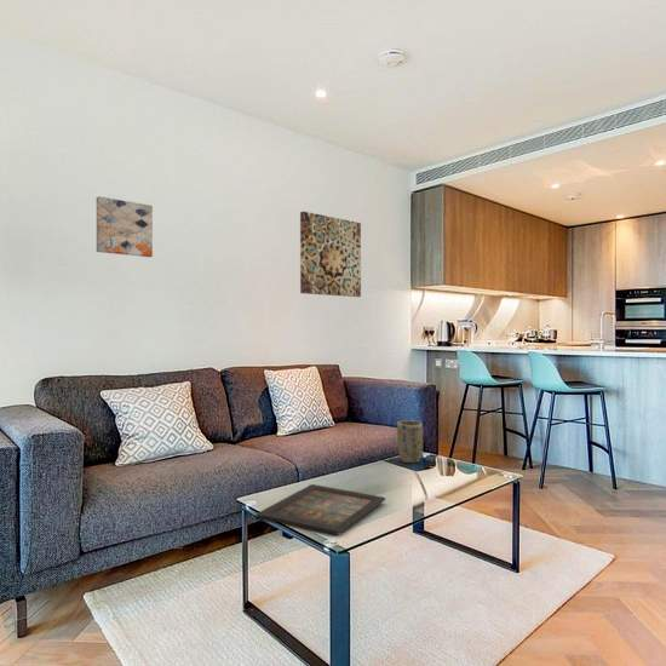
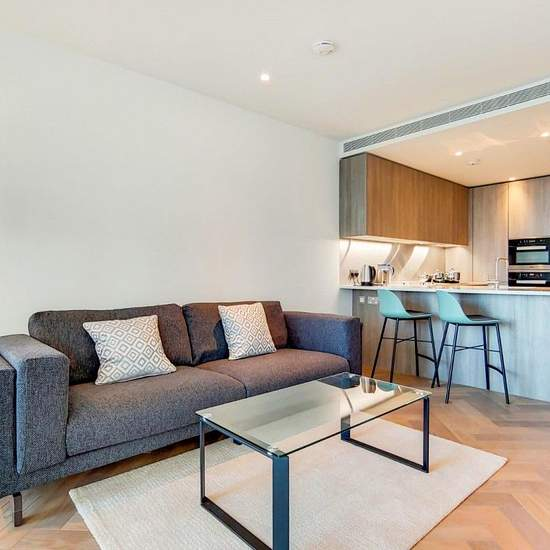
- icon panel [256,483,386,536]
- wall art [299,211,362,298]
- wall art [96,195,154,258]
- plant pot [396,419,424,464]
